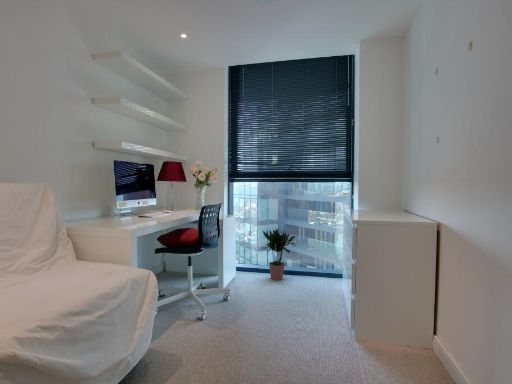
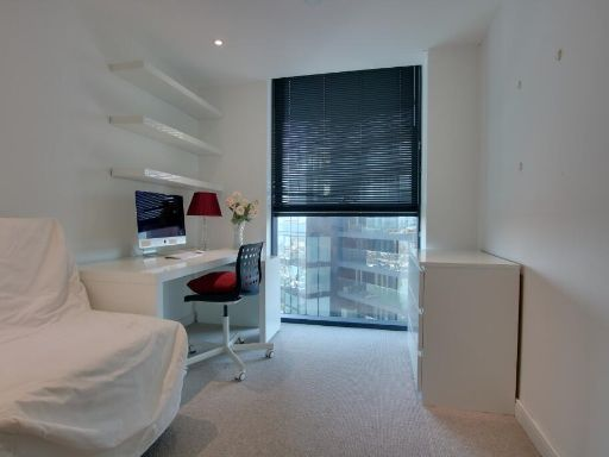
- potted plant [262,227,296,281]
